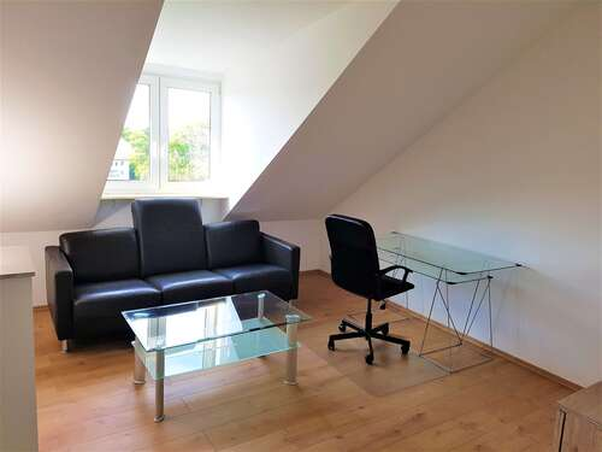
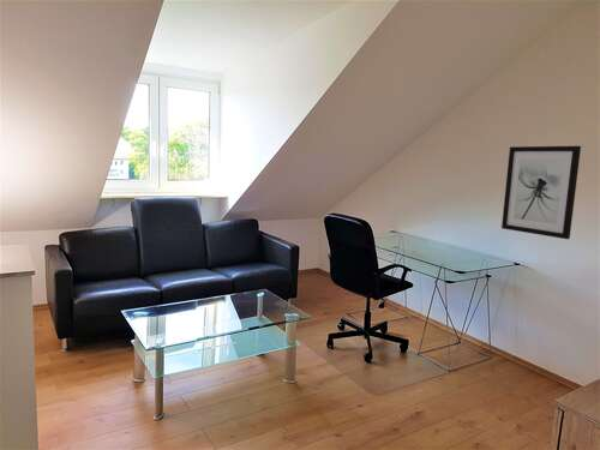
+ wall art [500,145,582,240]
